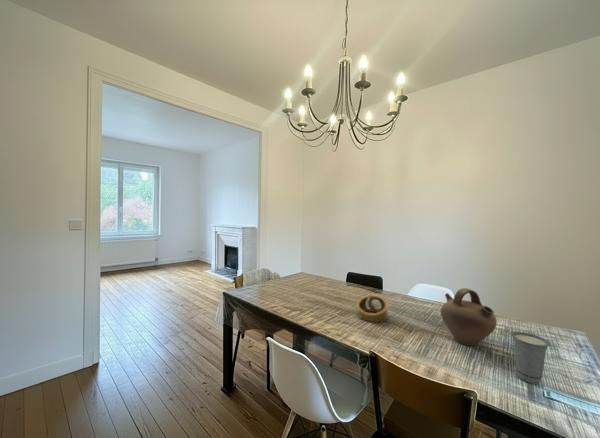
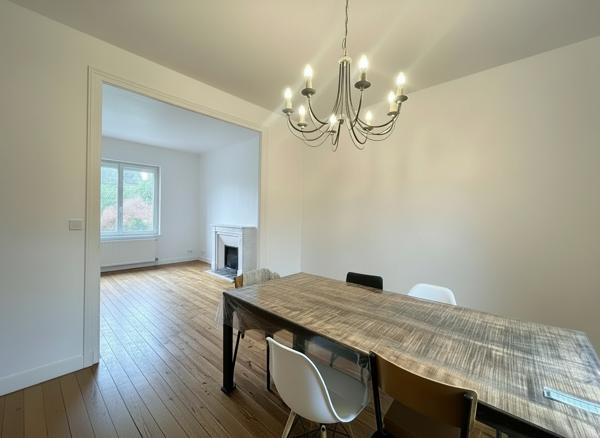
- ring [356,294,389,323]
- cup [510,331,551,385]
- jug [440,287,498,347]
